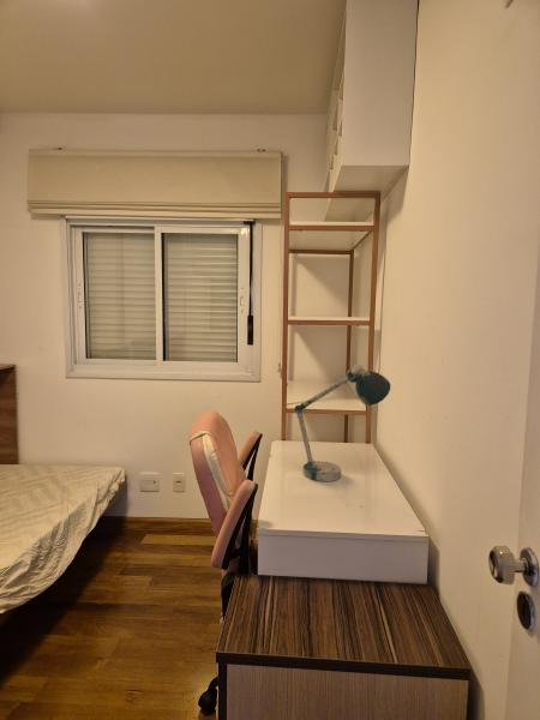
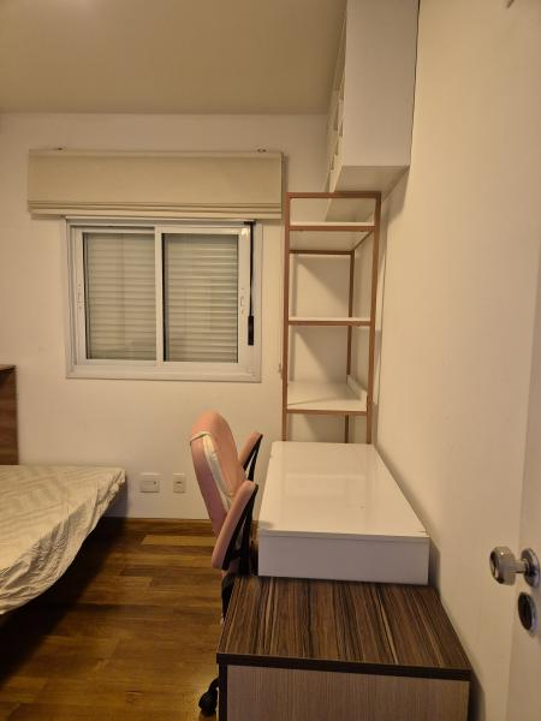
- desk lamp [294,362,391,482]
